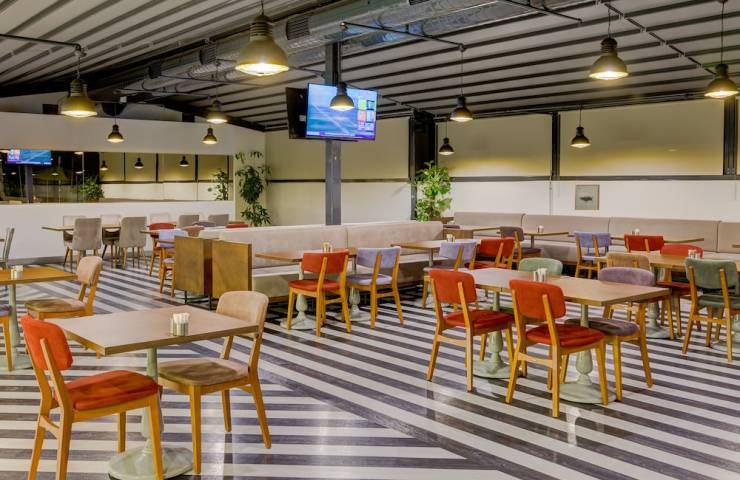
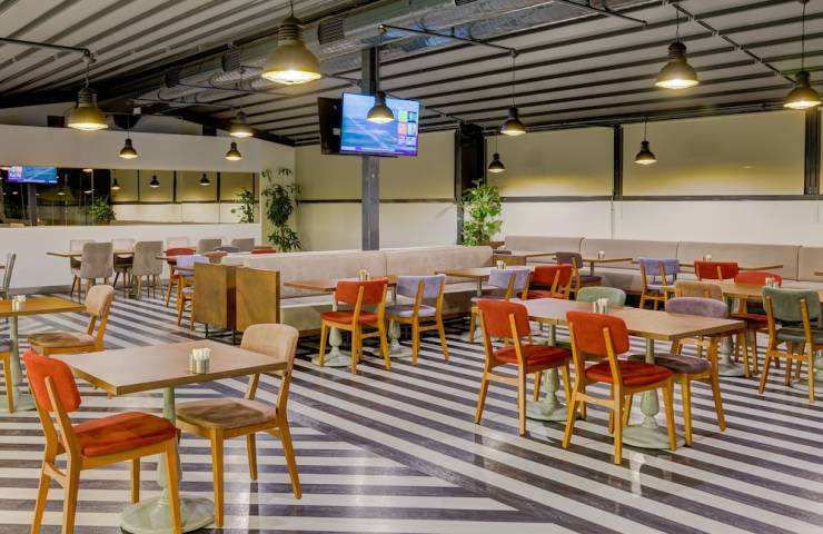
- wall art [574,183,601,211]
